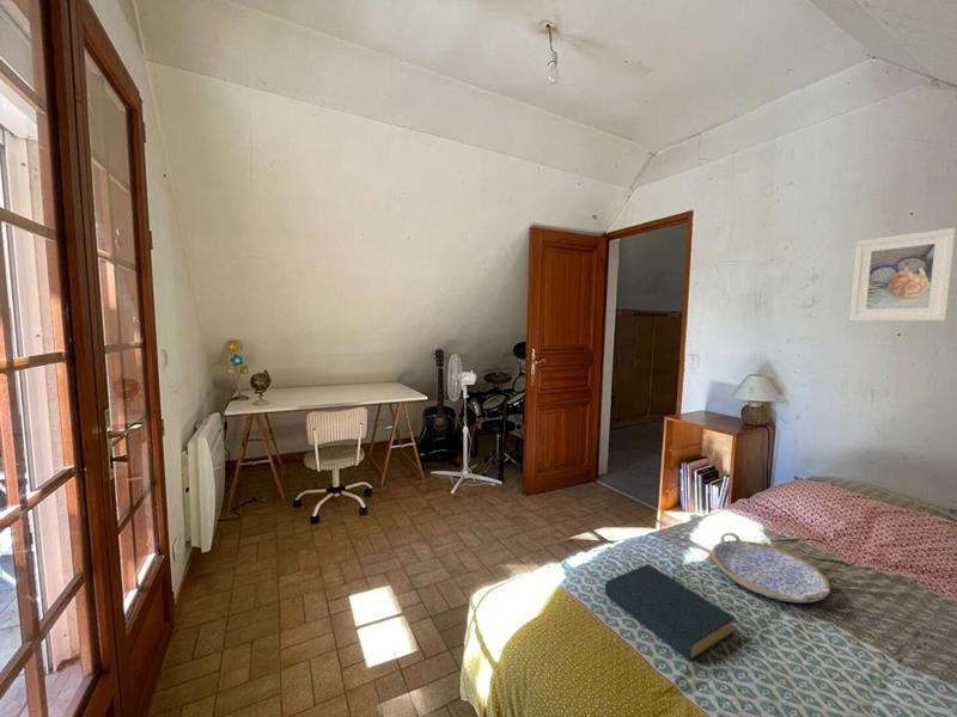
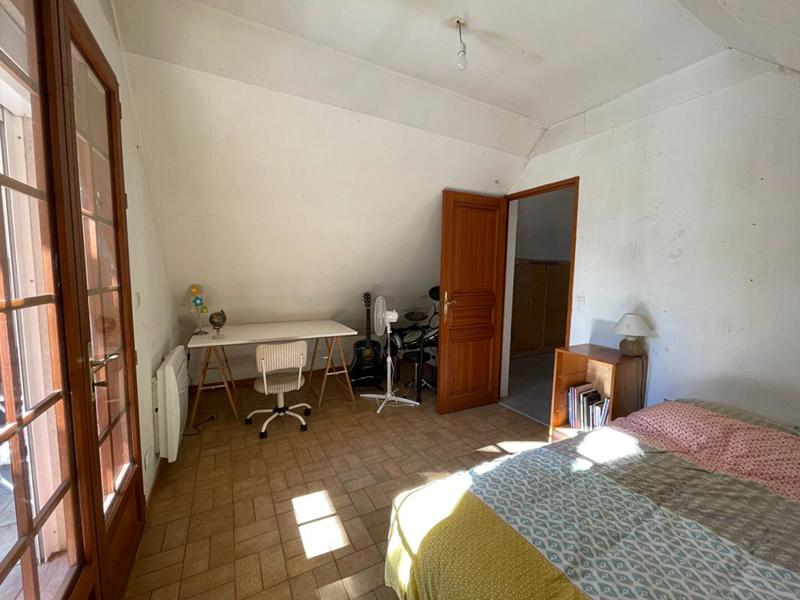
- hardback book [604,563,737,662]
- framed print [848,227,957,323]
- serving tray [711,532,831,603]
